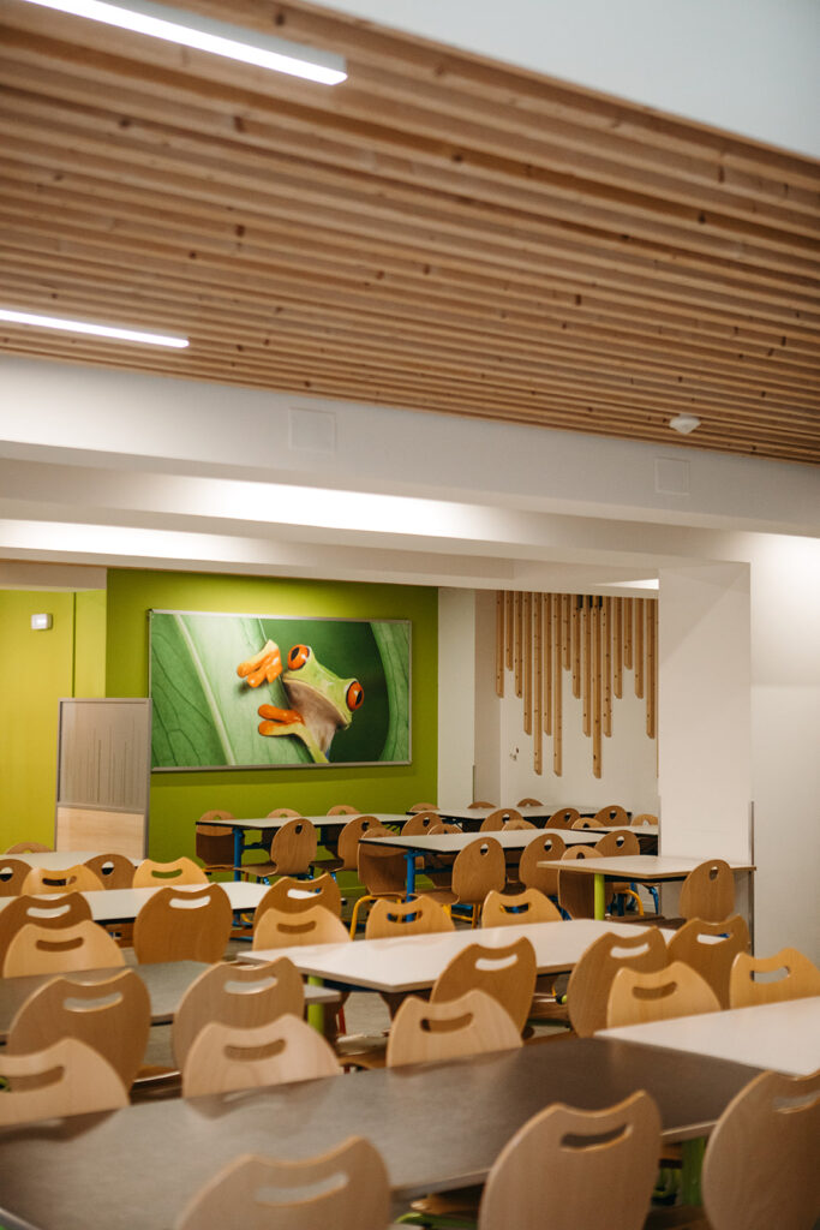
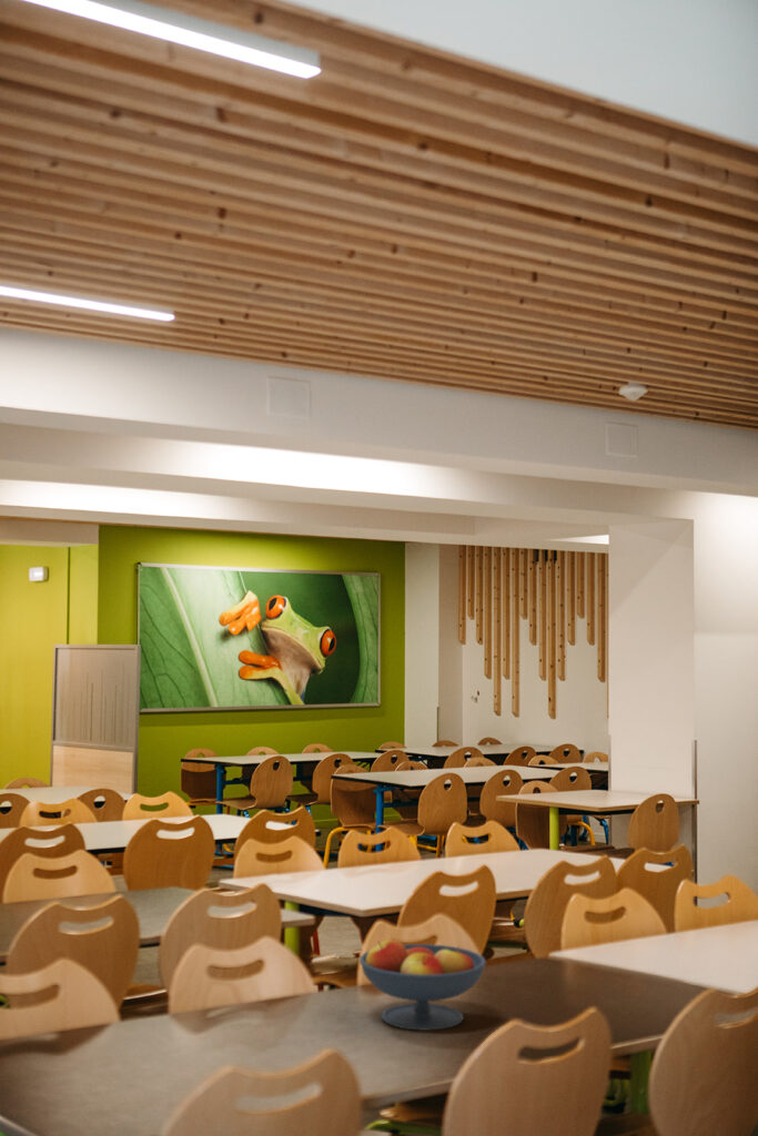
+ fruit bowl [358,939,487,1032]
